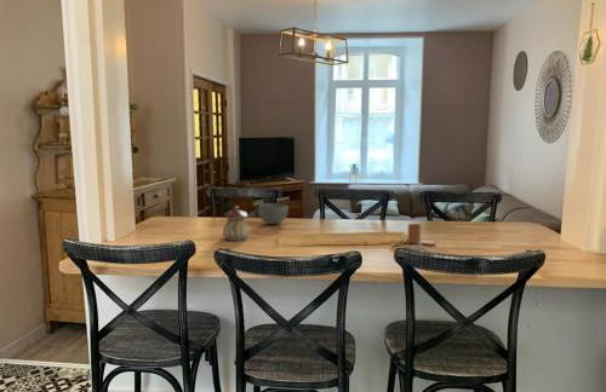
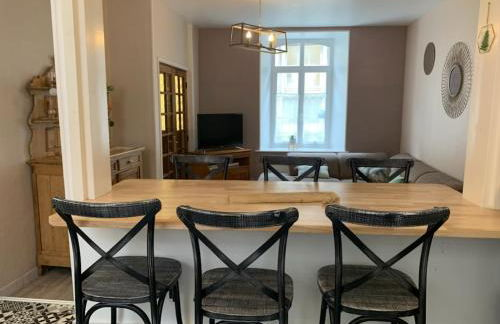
- bowl [257,202,290,225]
- teapot [222,204,251,242]
- candle [407,223,436,247]
